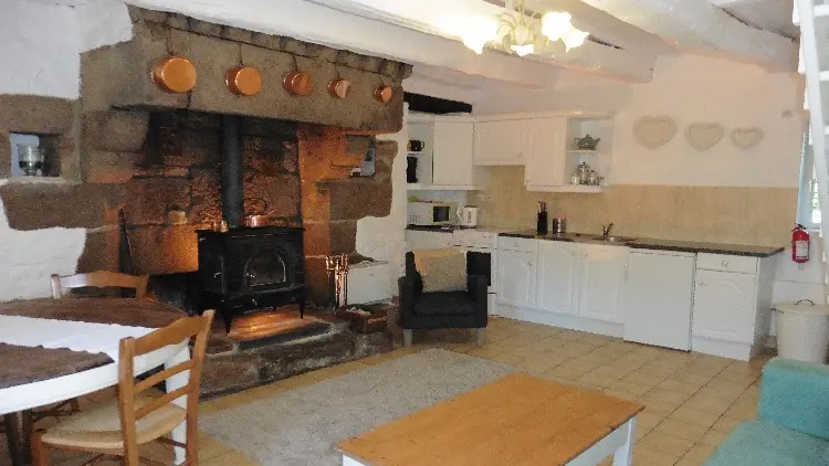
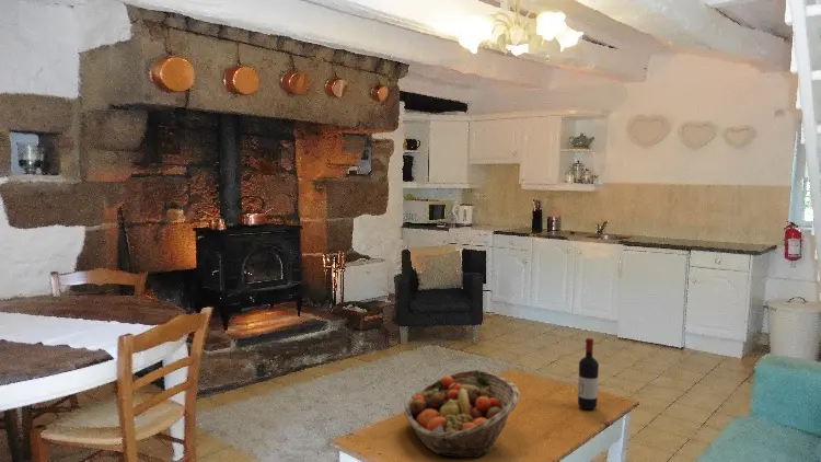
+ fruit basket [403,369,520,459]
+ wine bottle [577,337,600,412]
